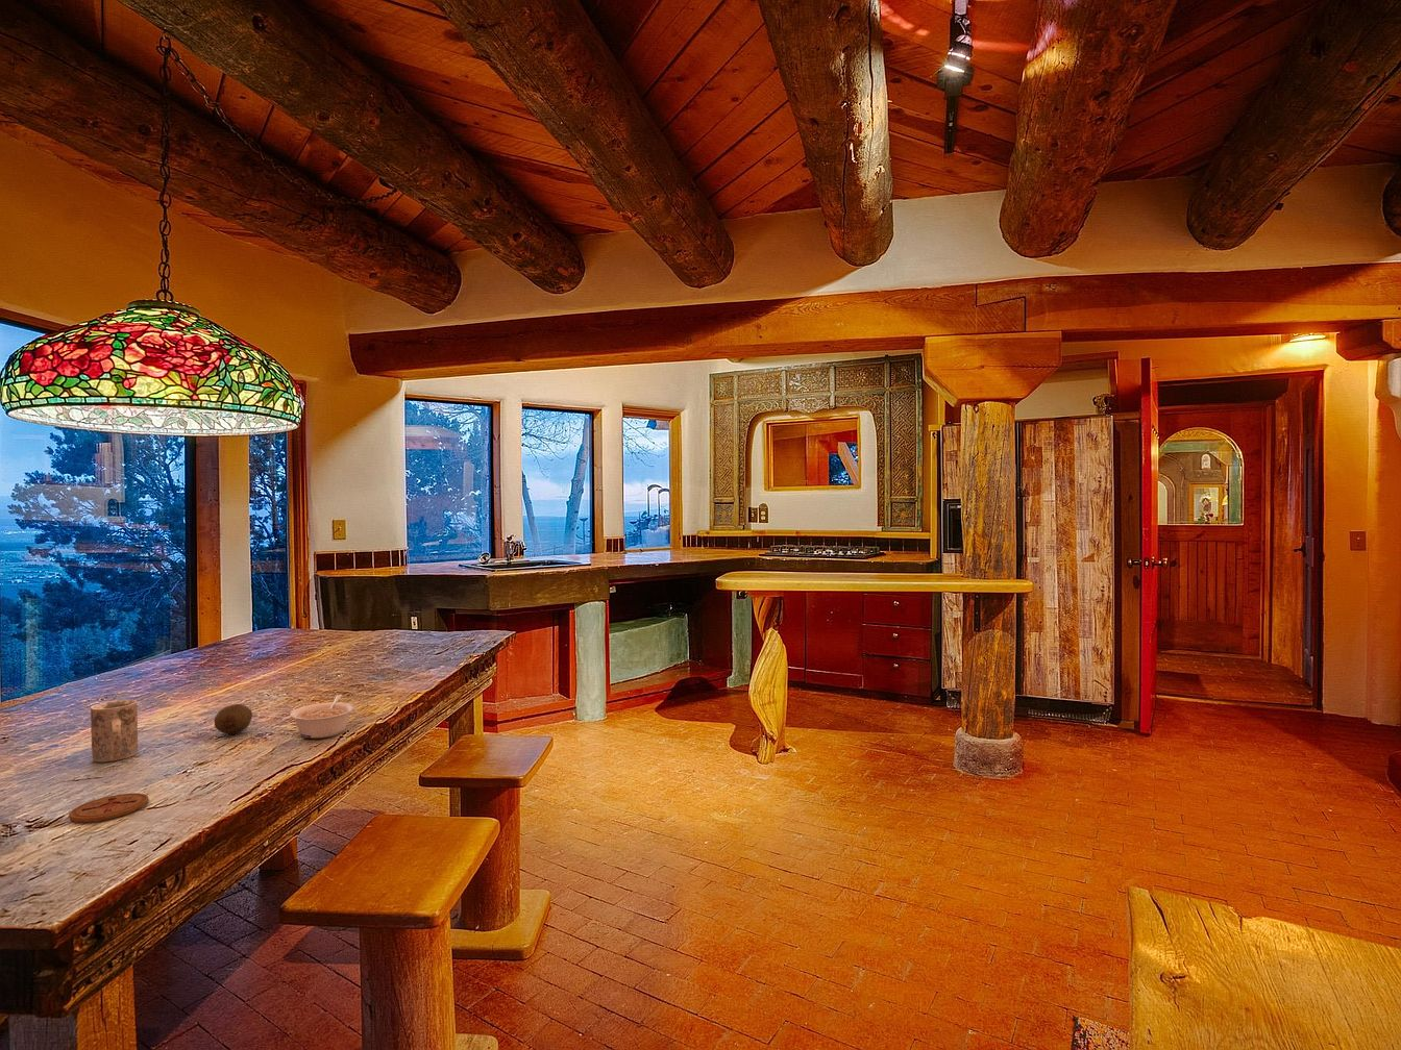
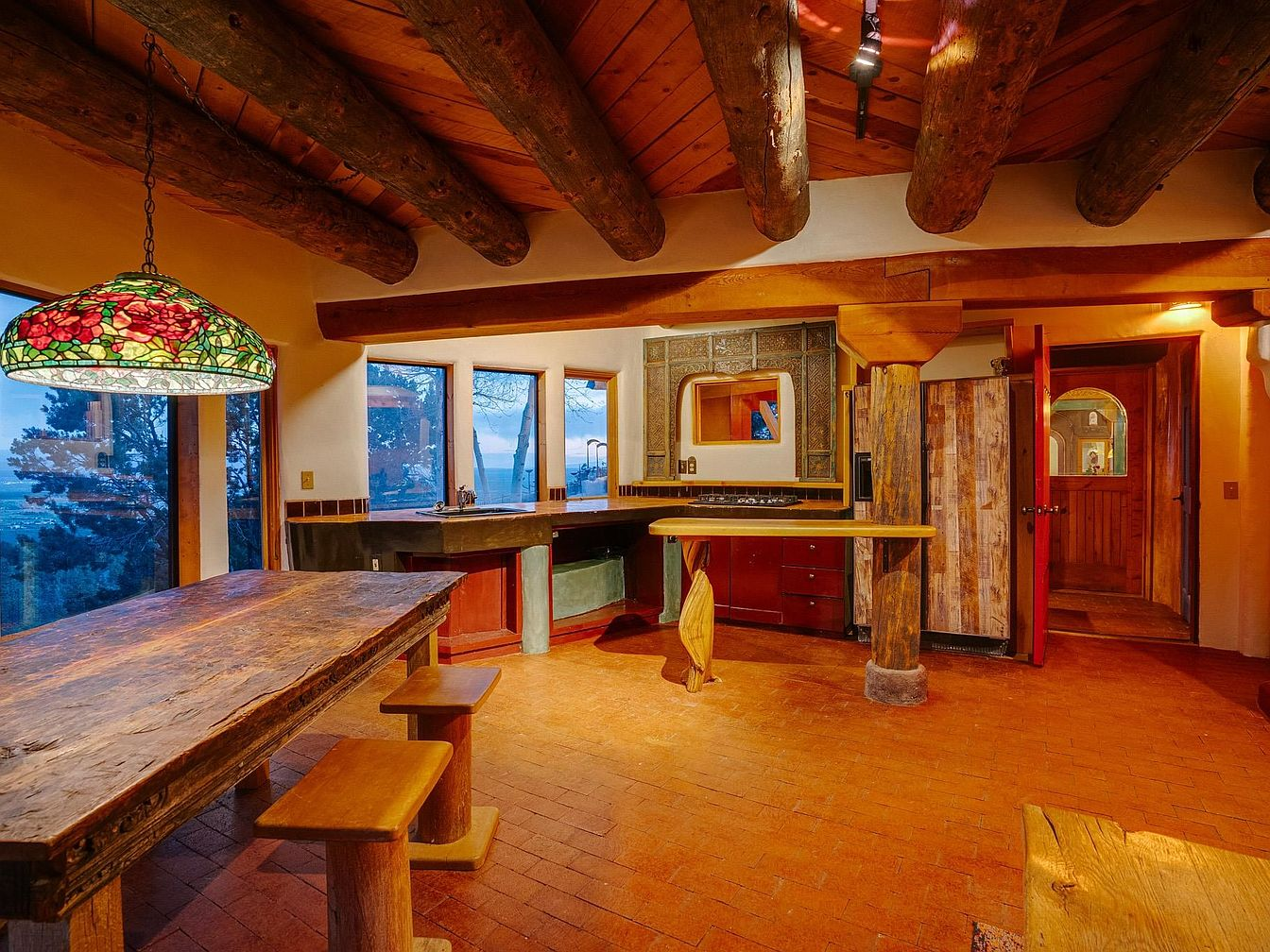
- coaster [67,793,149,823]
- mug [89,699,139,762]
- fruit [214,704,254,736]
- legume [289,694,355,740]
